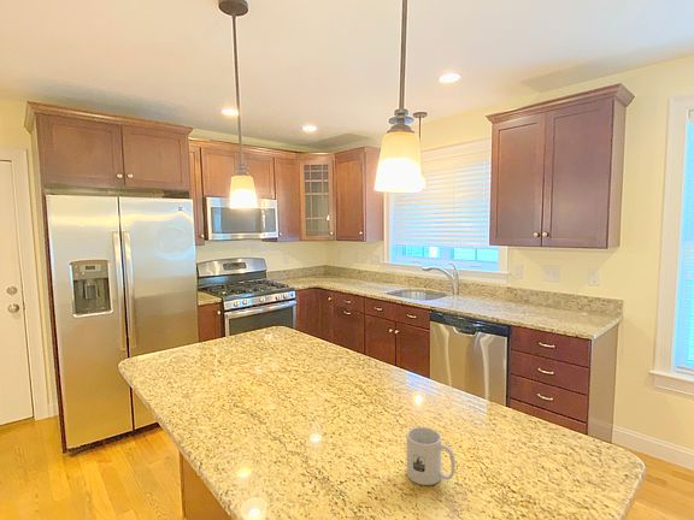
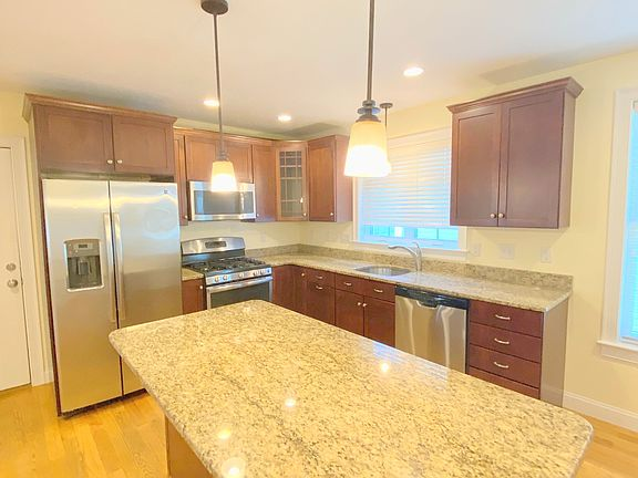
- mug [406,426,457,486]
